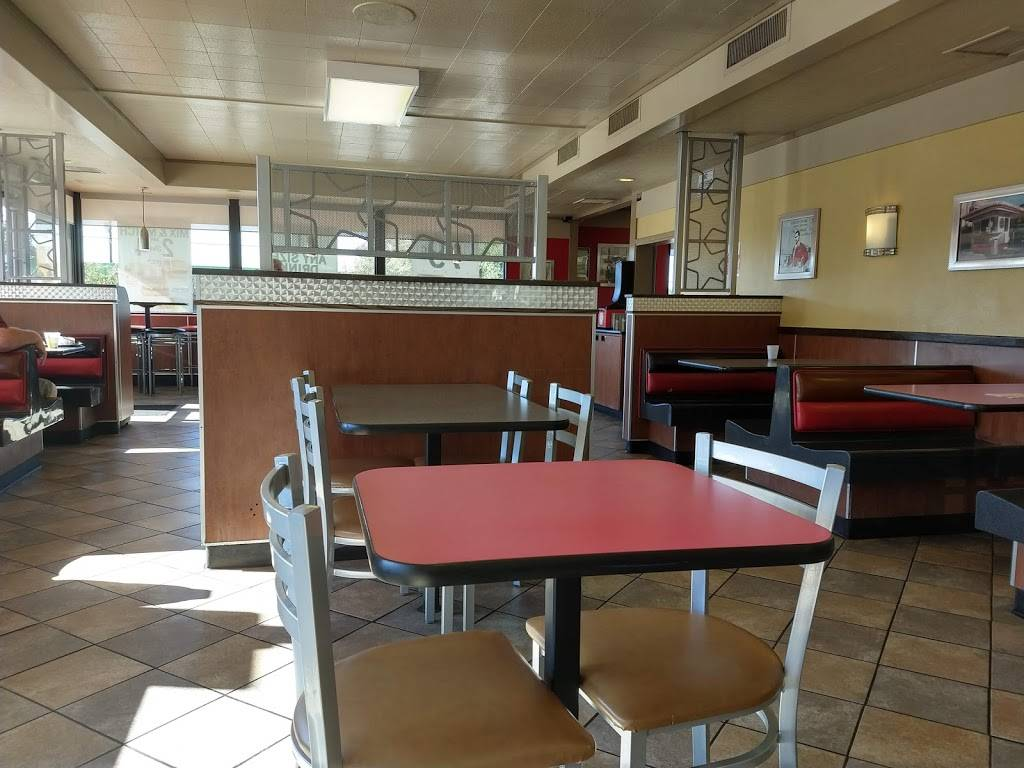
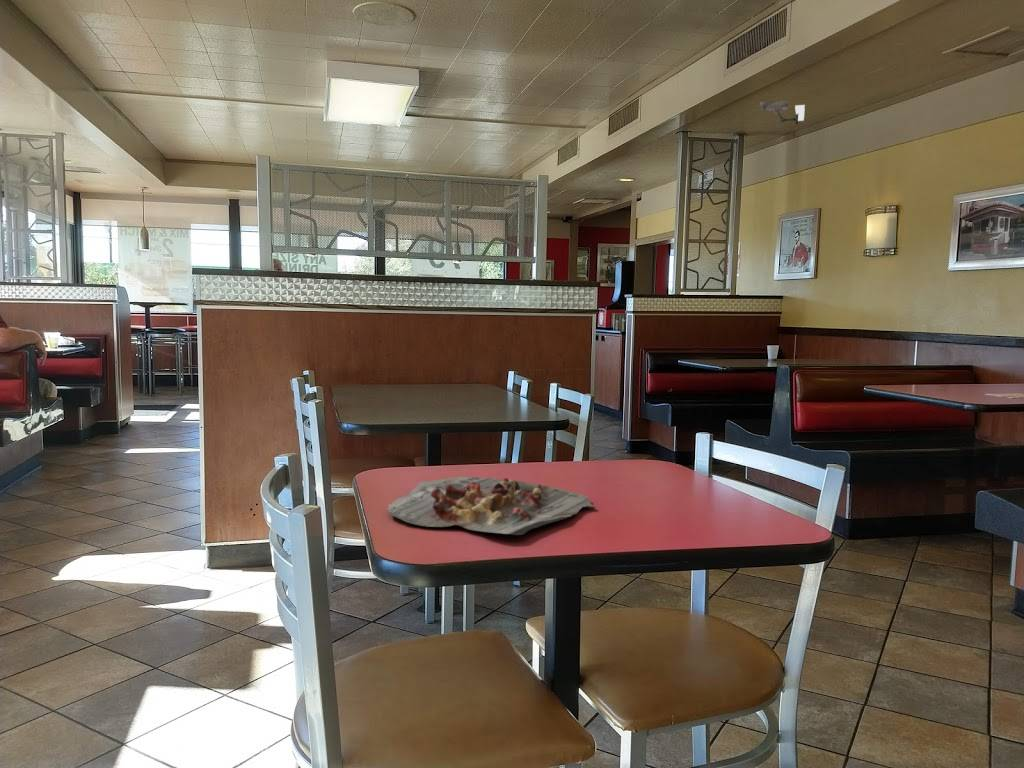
+ security camera [759,99,806,126]
+ food tray [387,476,595,536]
